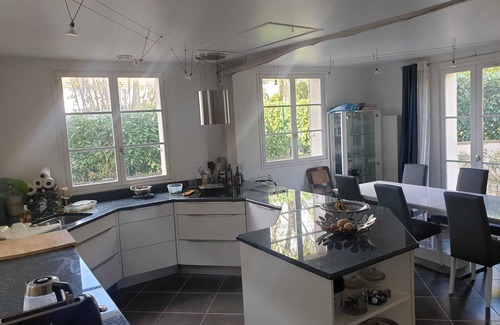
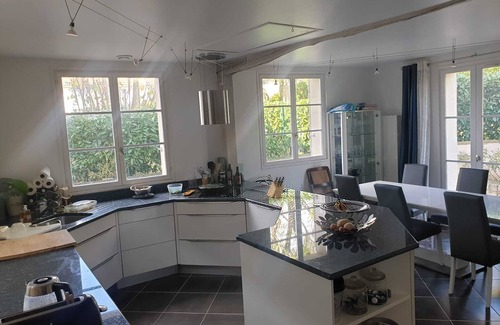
+ knife block [266,176,285,199]
